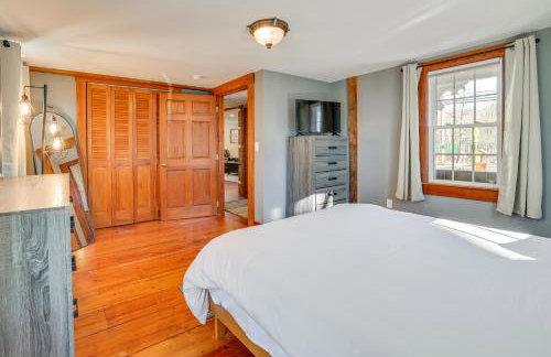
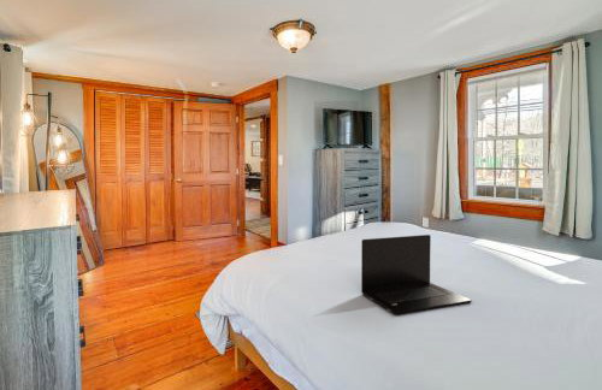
+ laptop [360,234,473,315]
